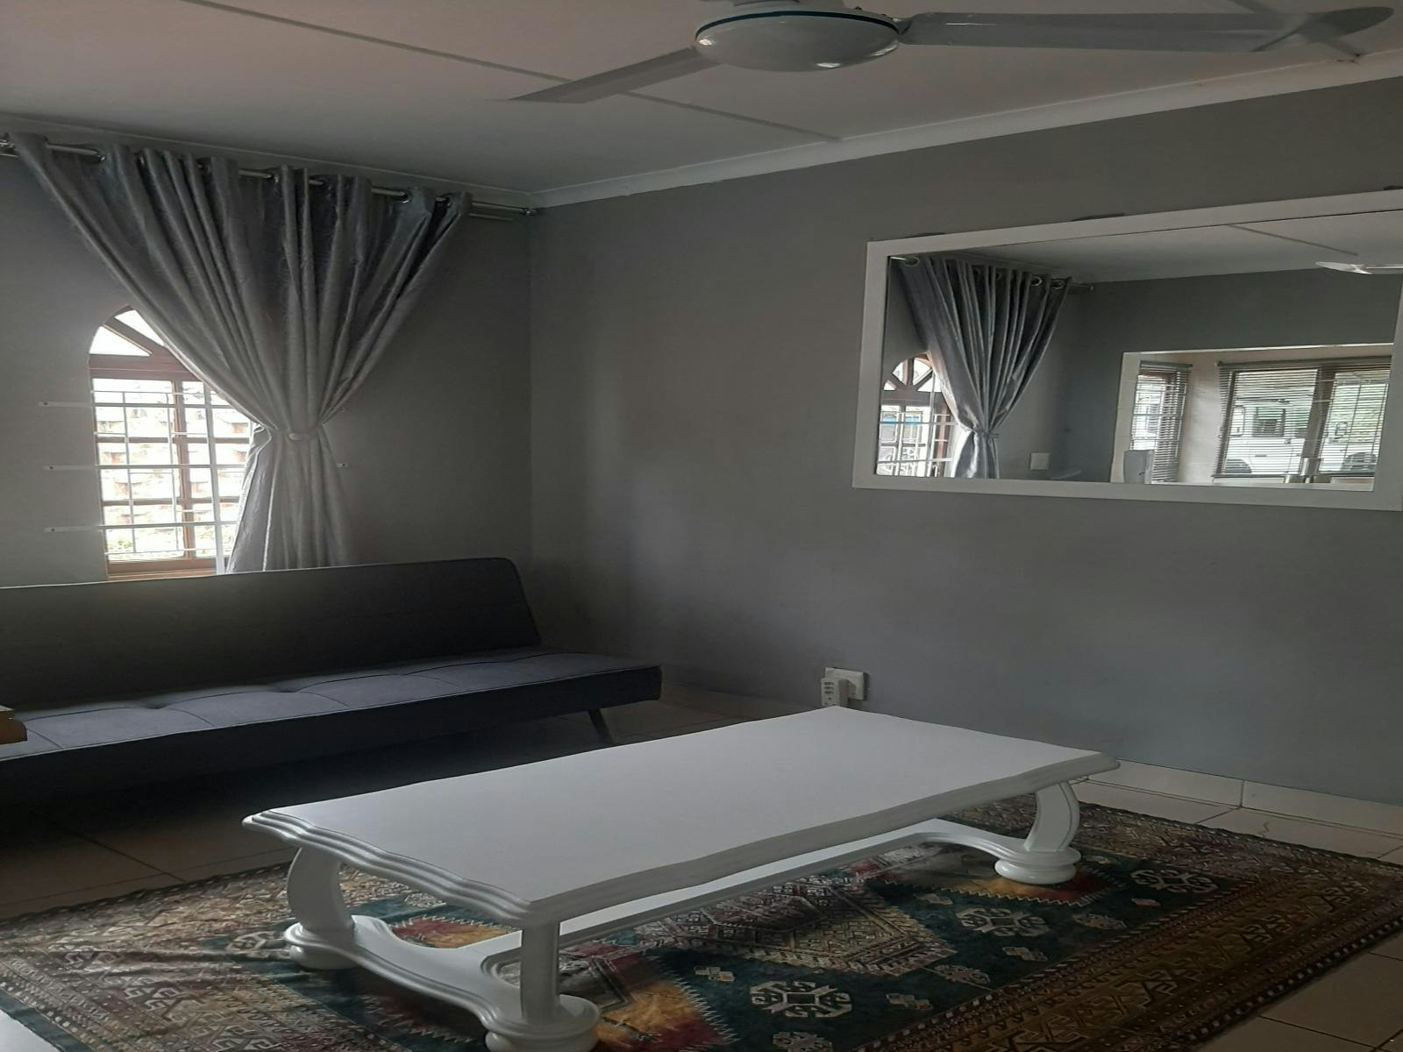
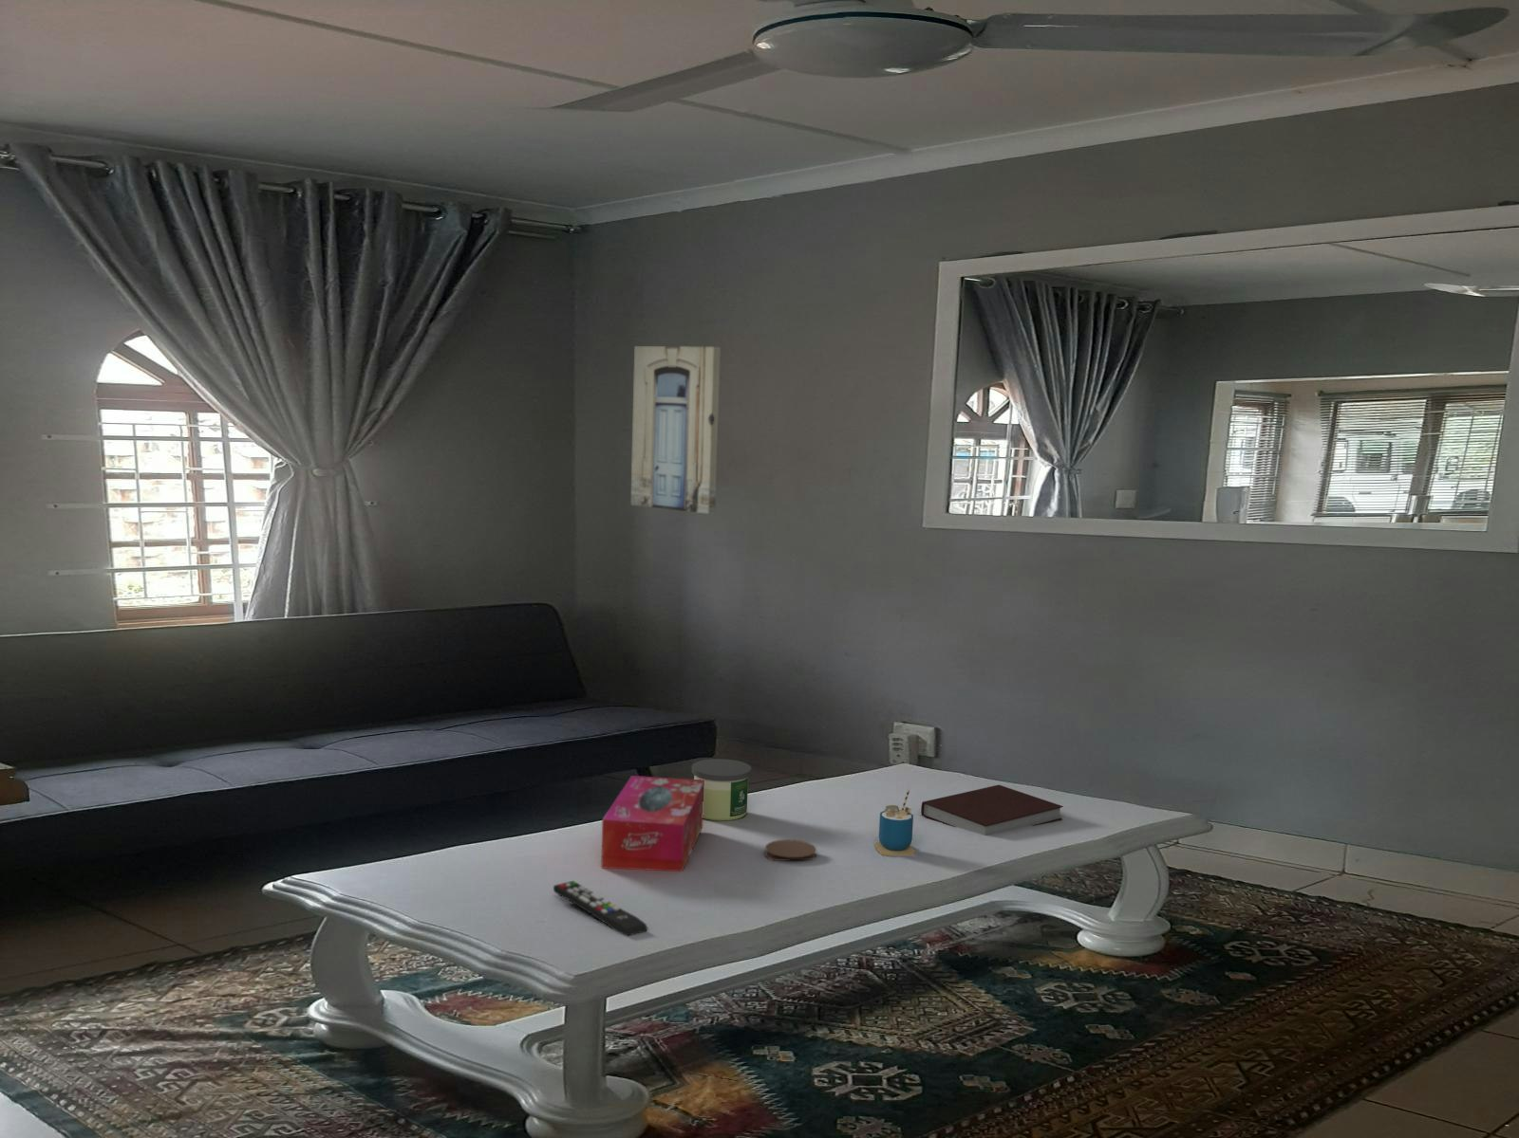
+ wall art [629,345,721,515]
+ candle [691,758,752,822]
+ tissue box [600,775,704,873]
+ coaster [764,838,817,862]
+ notebook [920,784,1064,837]
+ cup [874,789,916,856]
+ remote control [553,880,648,937]
